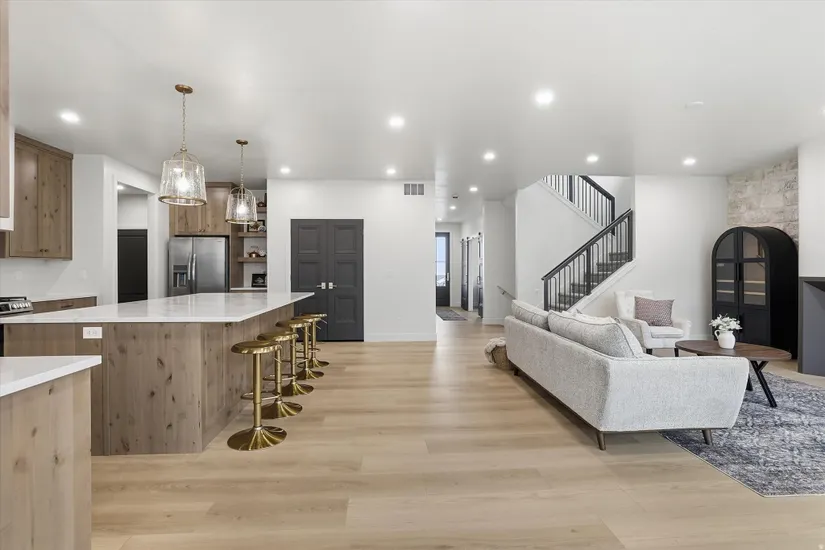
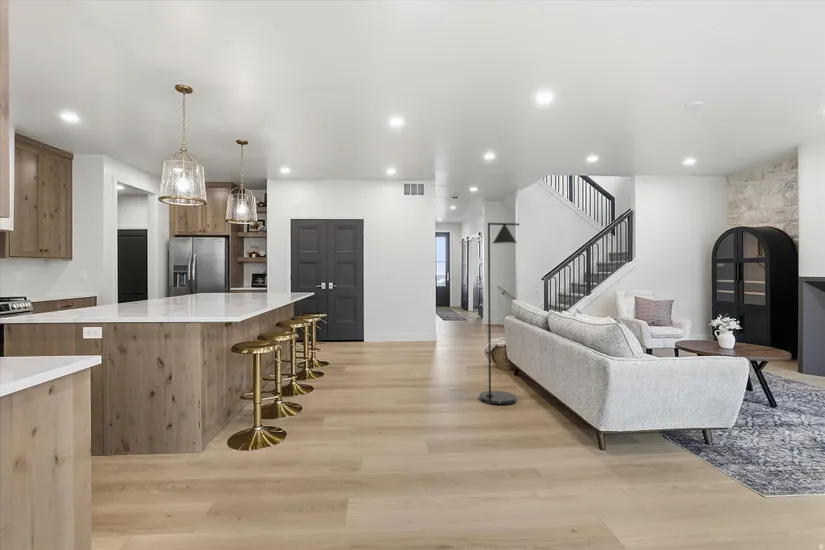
+ floor lamp [478,222,521,405]
